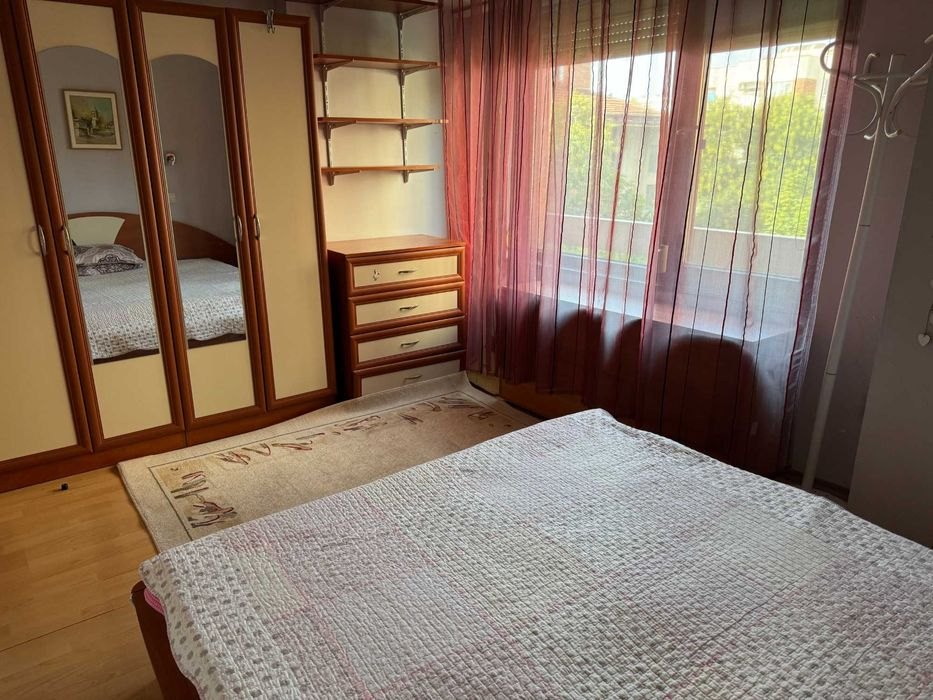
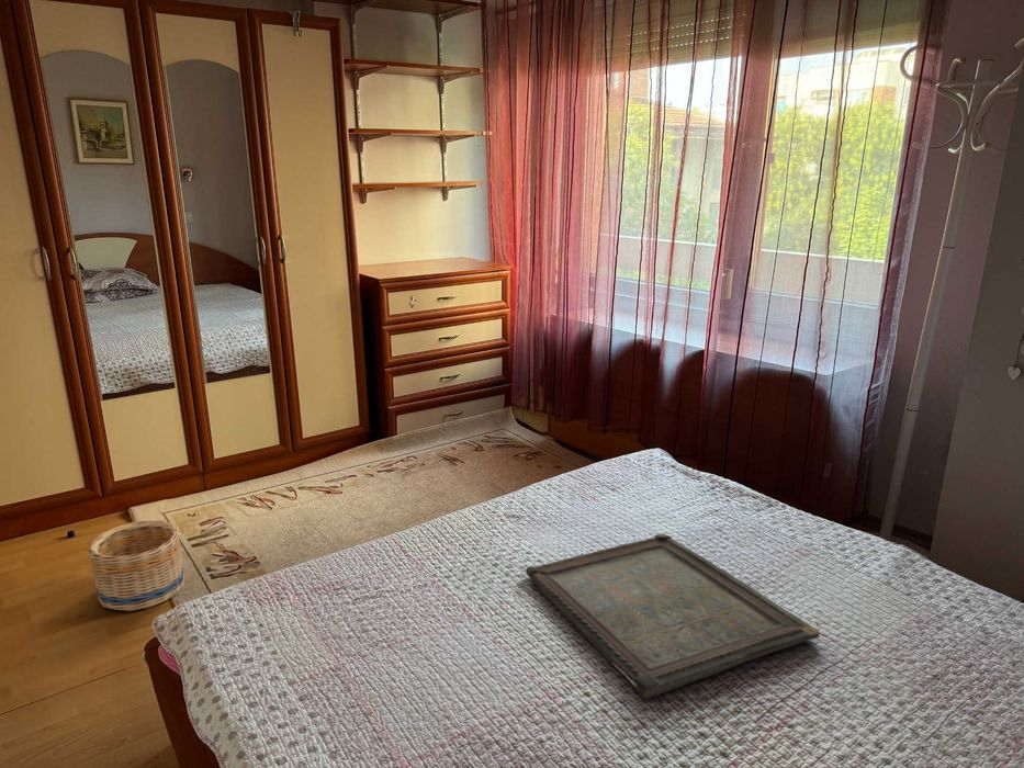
+ basket [87,520,185,612]
+ serving tray [525,533,821,700]
